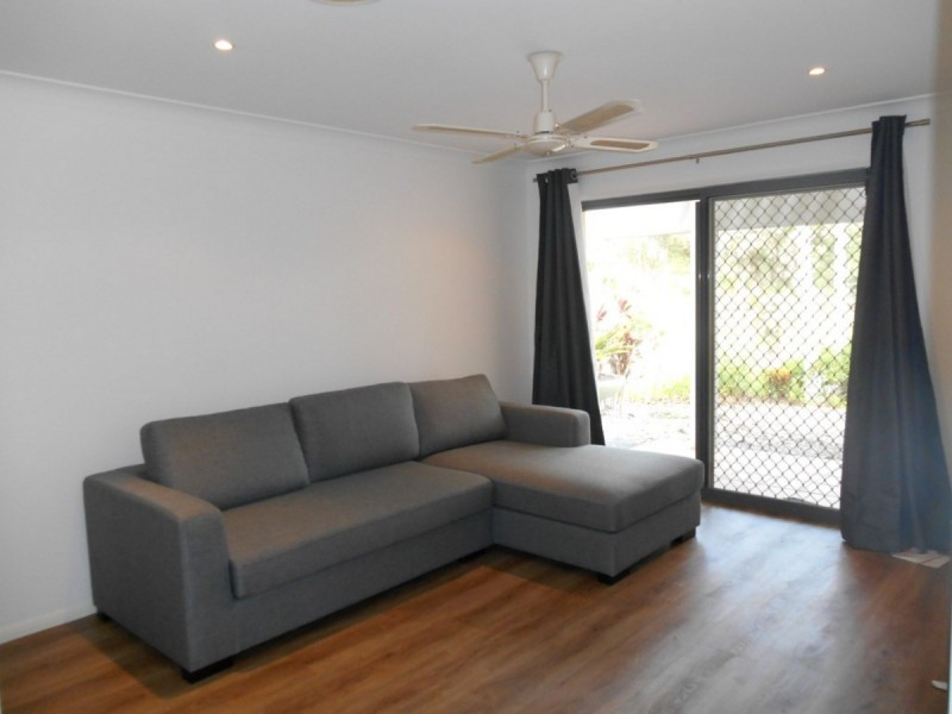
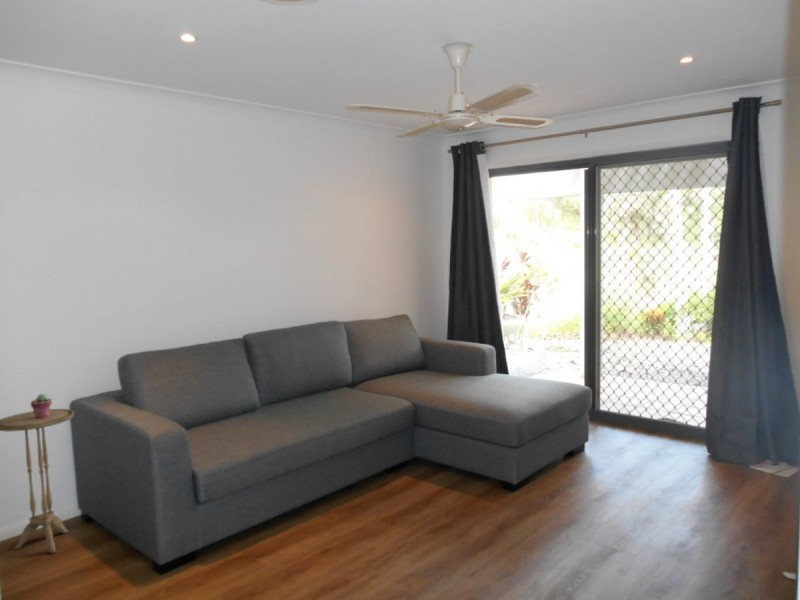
+ potted succulent [30,393,53,419]
+ side table [0,408,75,555]
